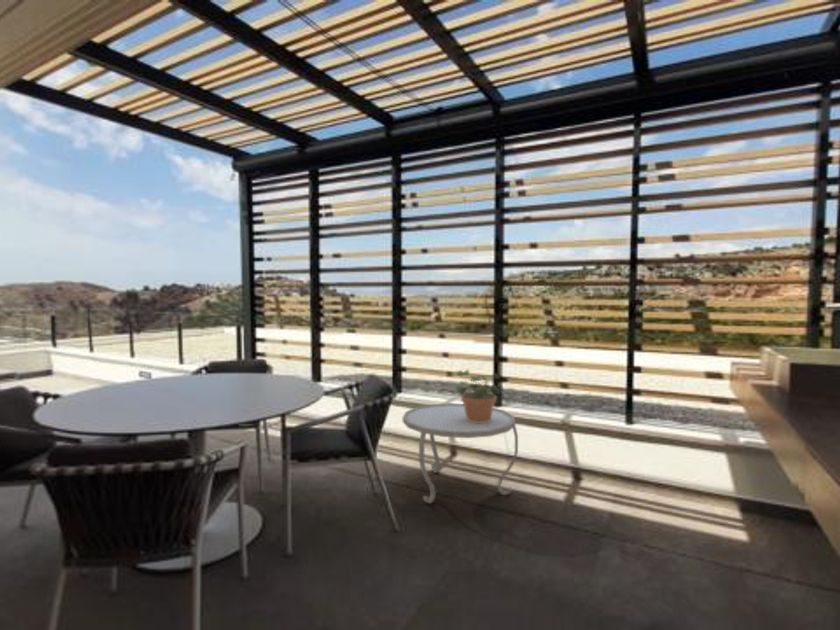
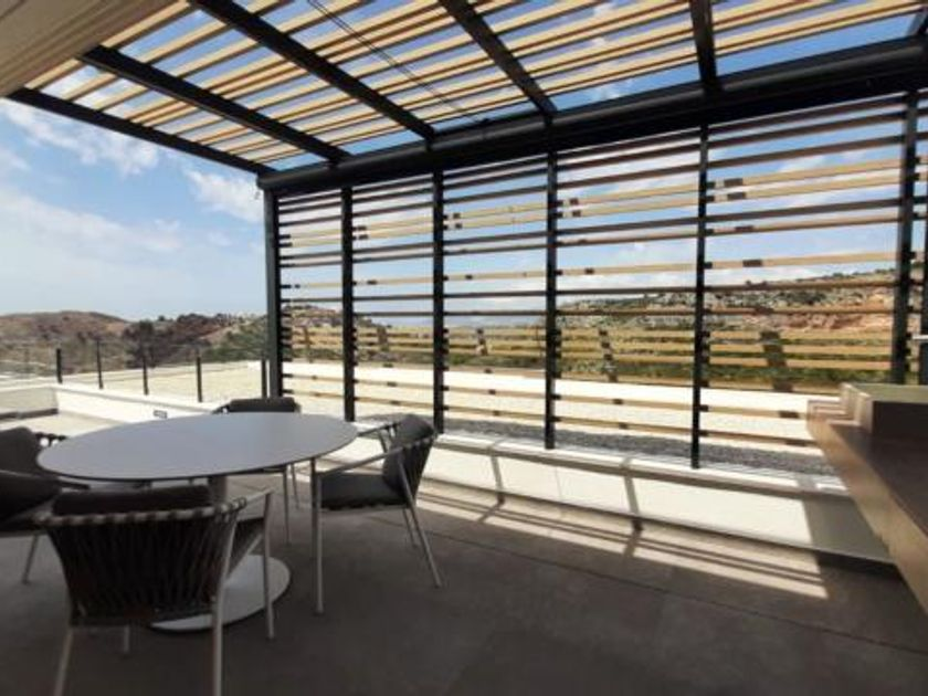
- potted plant [451,368,503,423]
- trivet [402,402,519,505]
